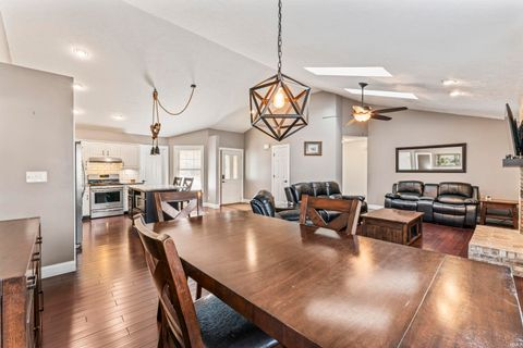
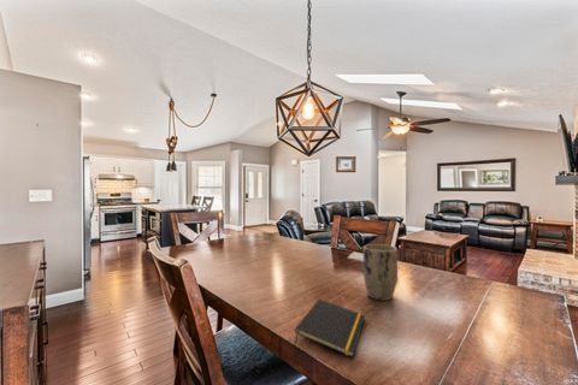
+ notepad [294,298,366,359]
+ plant pot [362,243,399,302]
